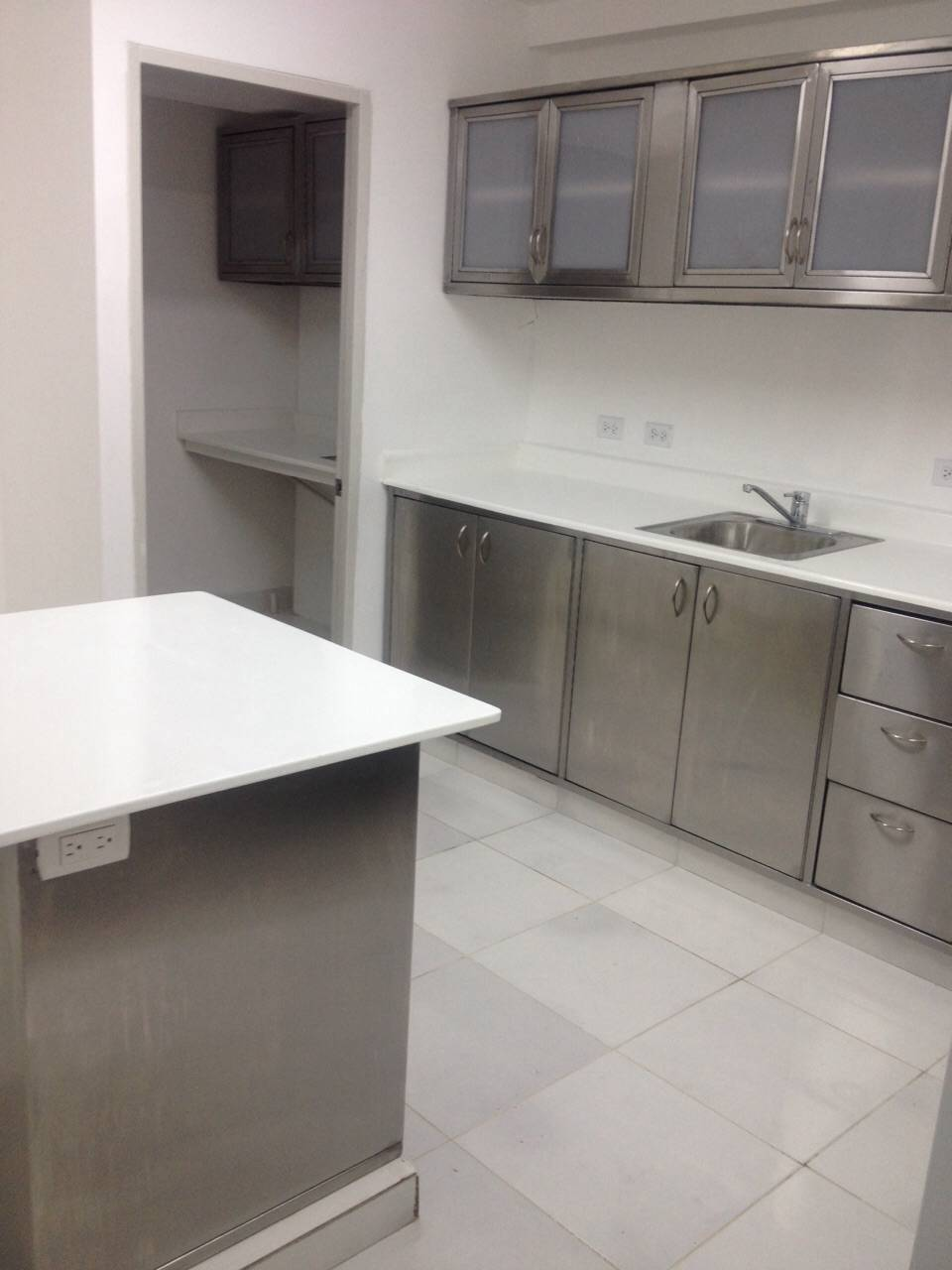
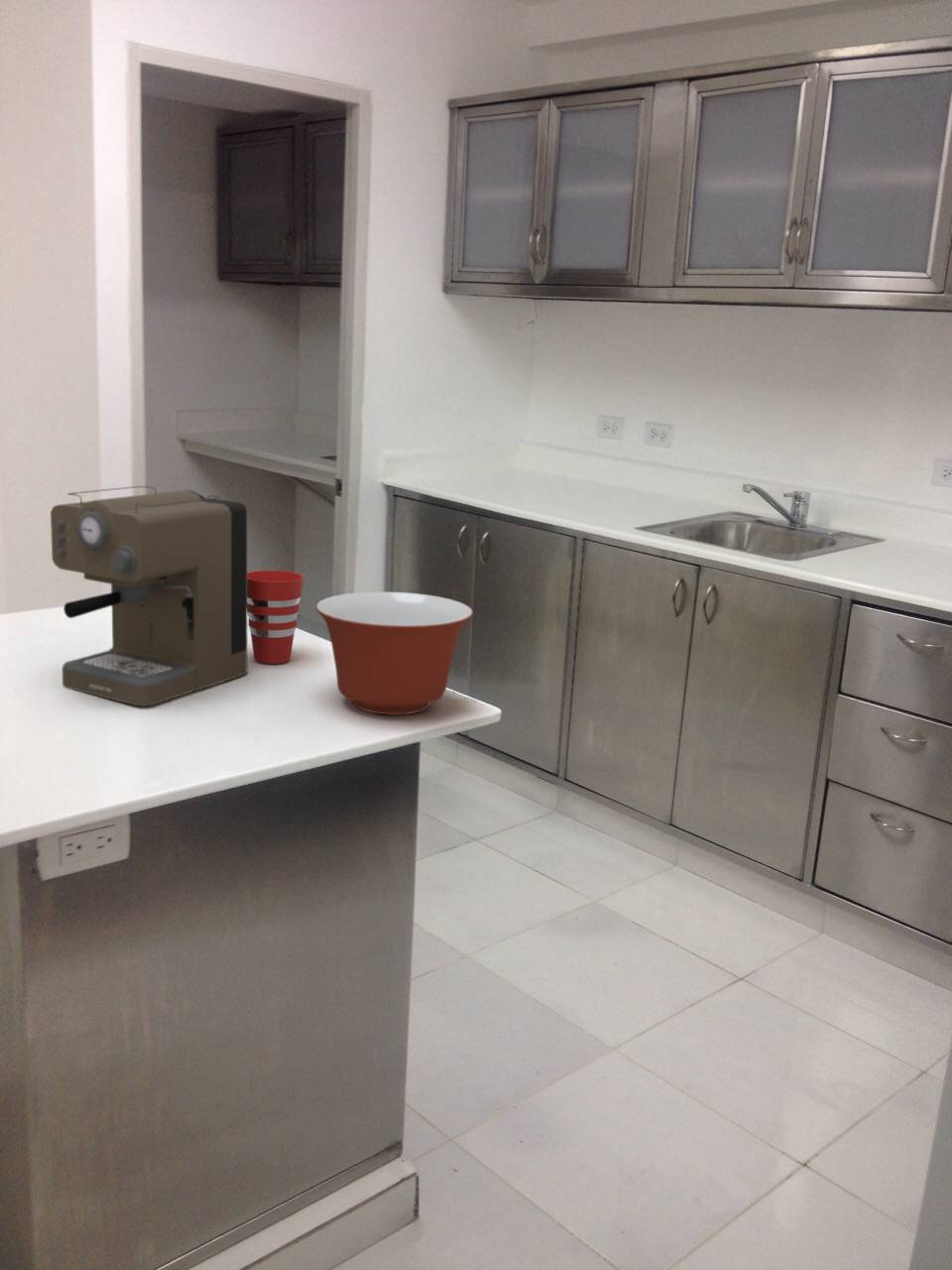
+ mixing bowl [314,591,474,715]
+ coffee maker [50,485,248,706]
+ cup [247,570,304,665]
